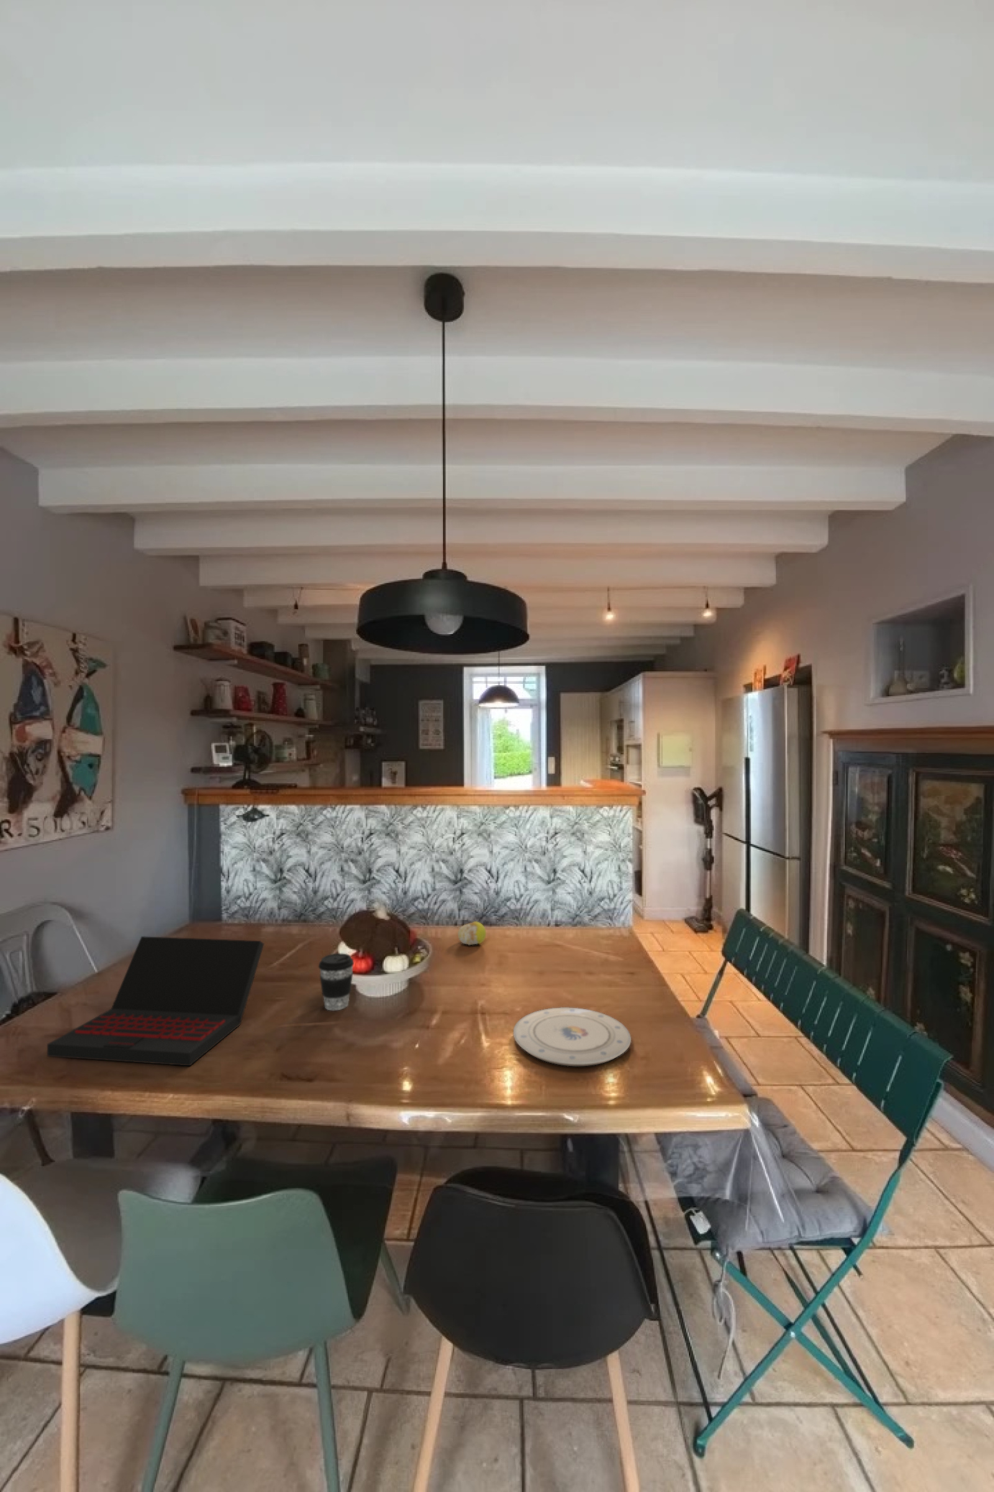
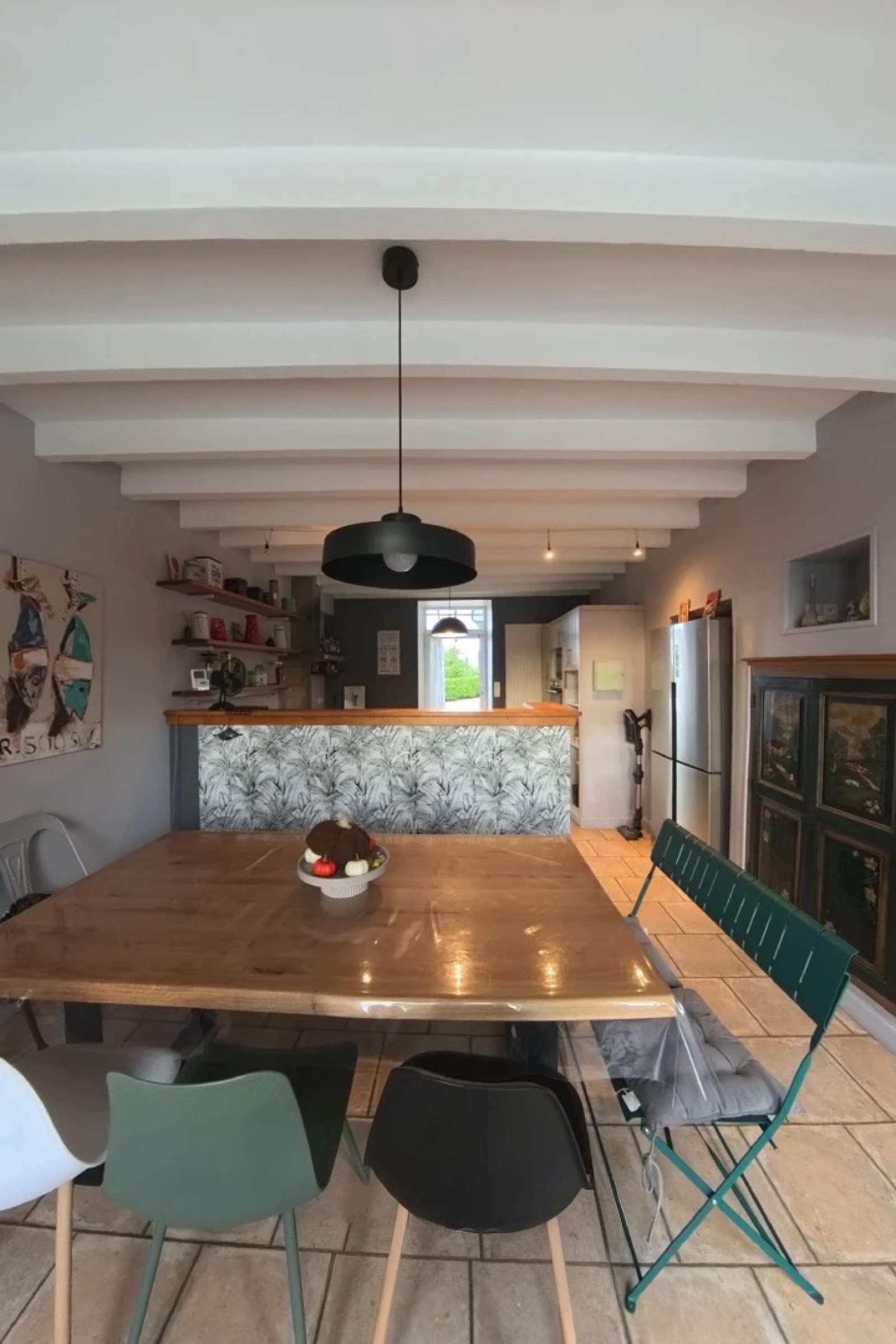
- fruit [457,920,486,946]
- plate [513,1007,632,1067]
- laptop [47,936,265,1066]
- coffee cup [318,952,355,1011]
